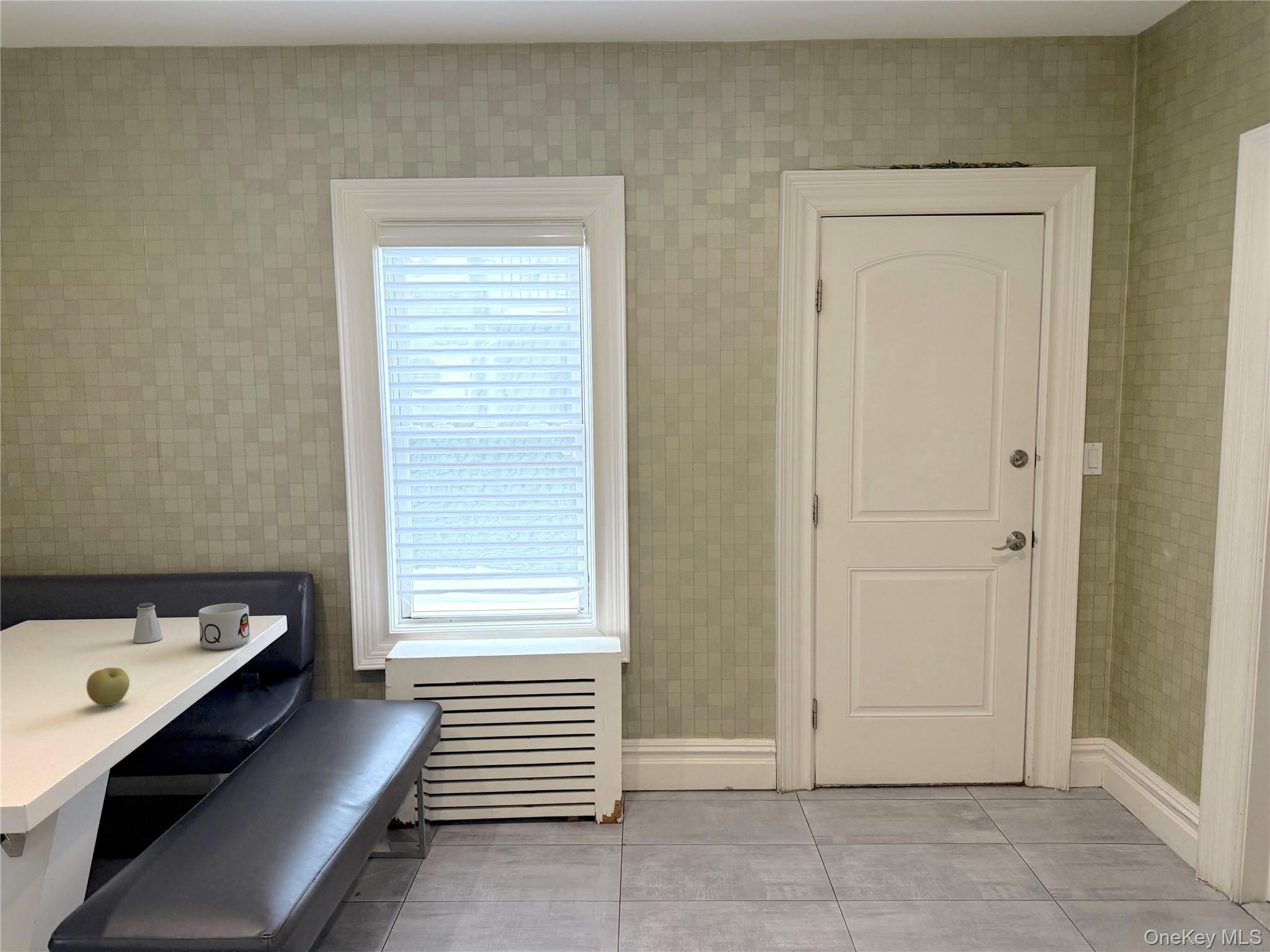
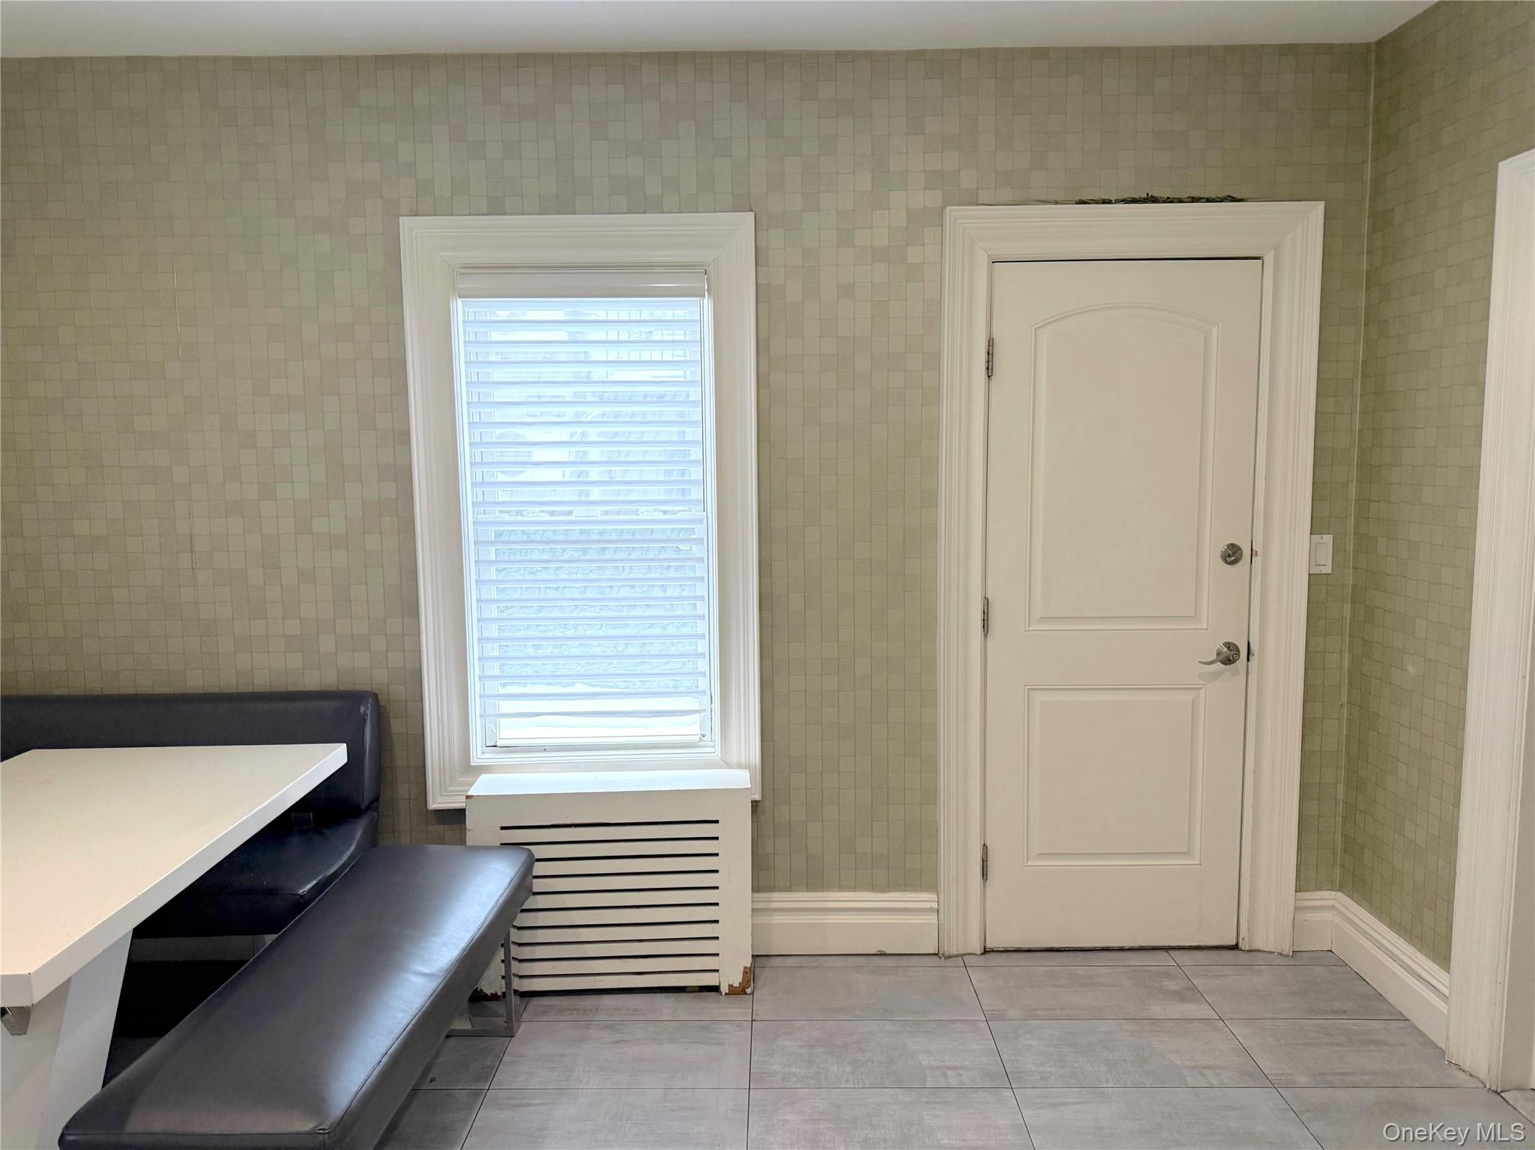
- saltshaker [133,602,163,643]
- apple [86,667,130,707]
- mug [198,602,251,650]
